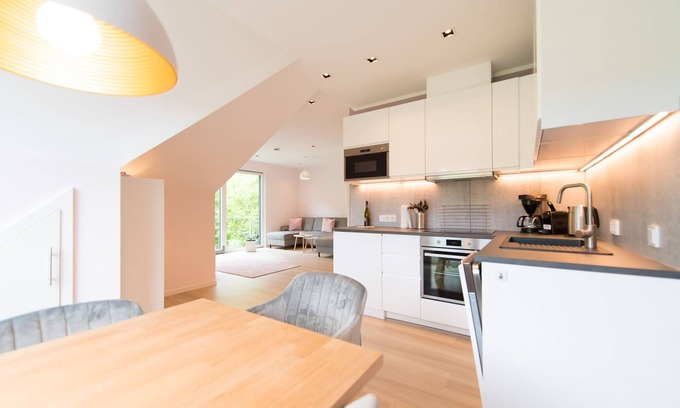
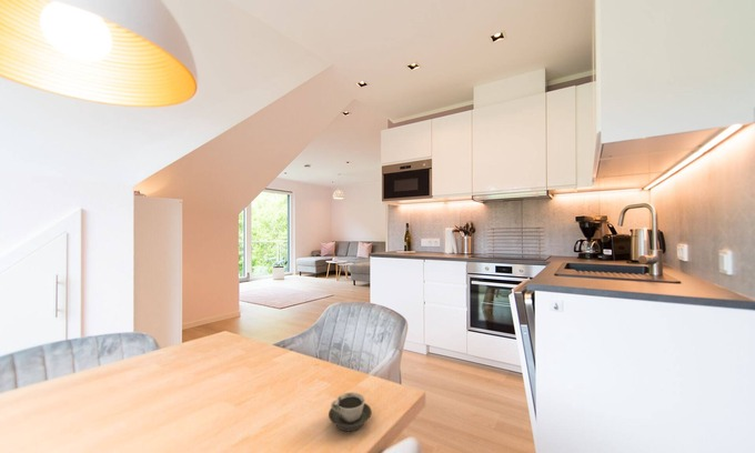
+ cup [328,392,373,432]
